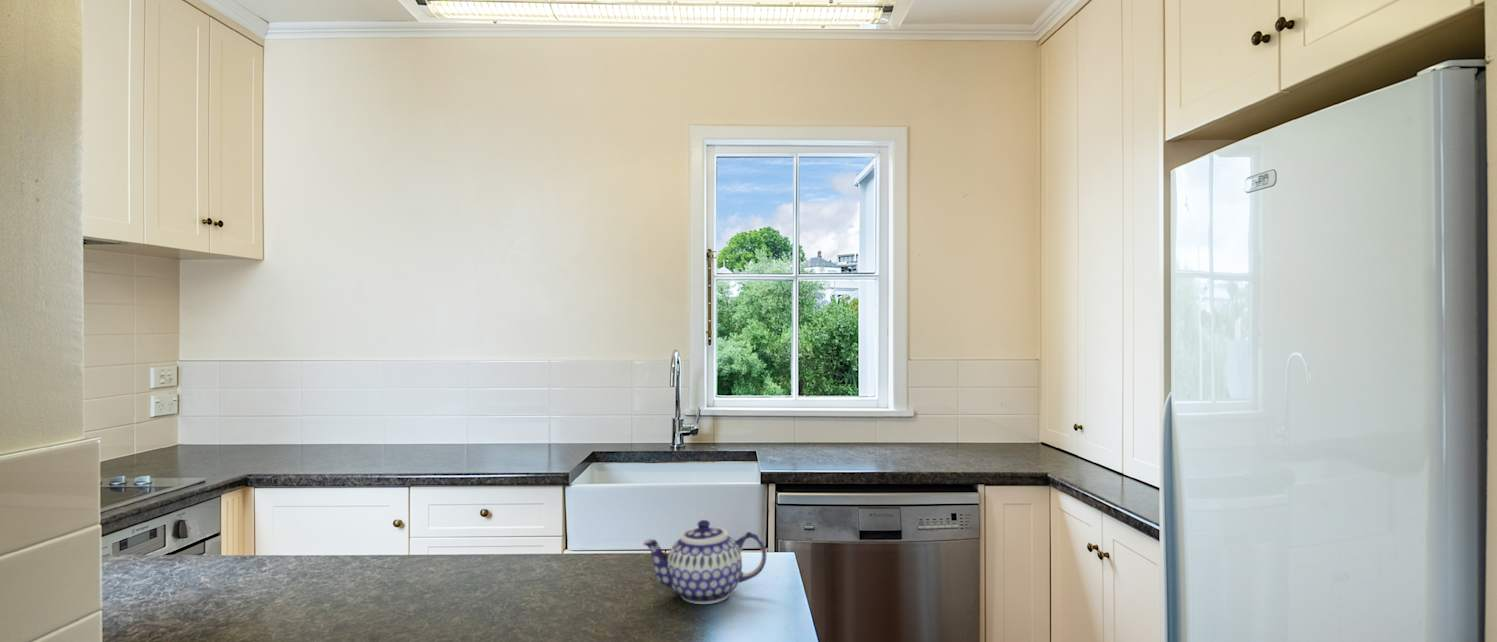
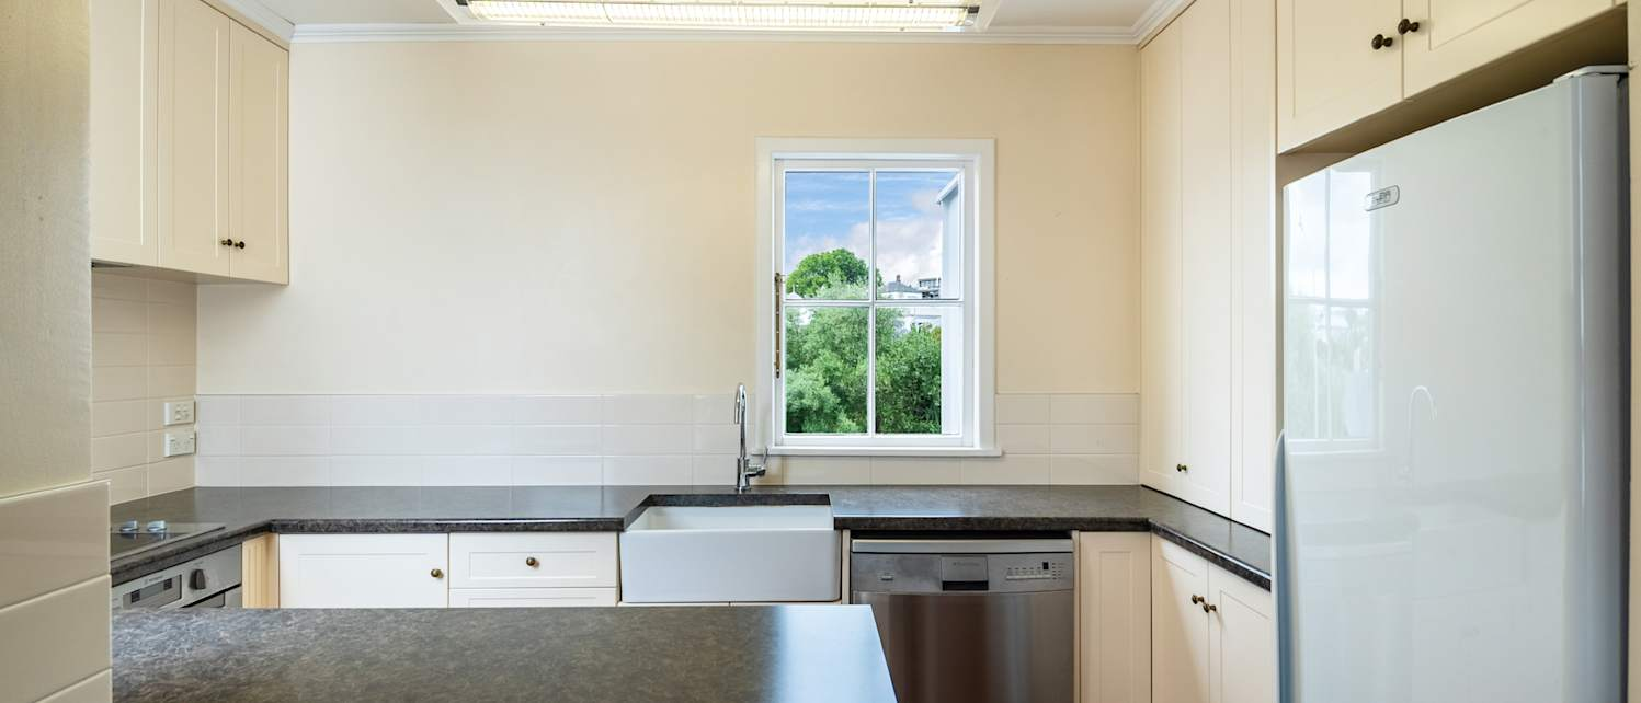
- teapot [642,519,767,605]
